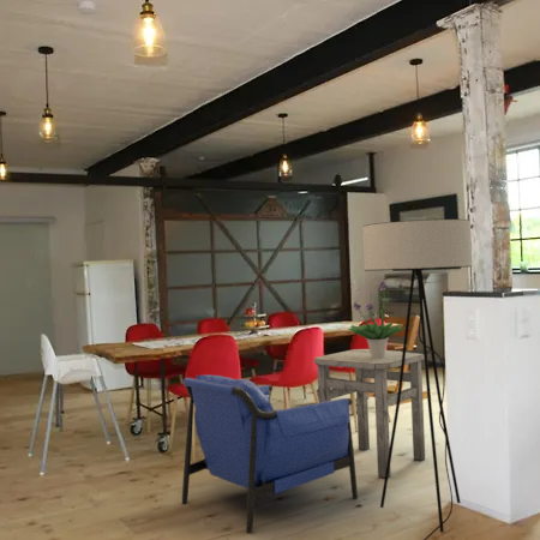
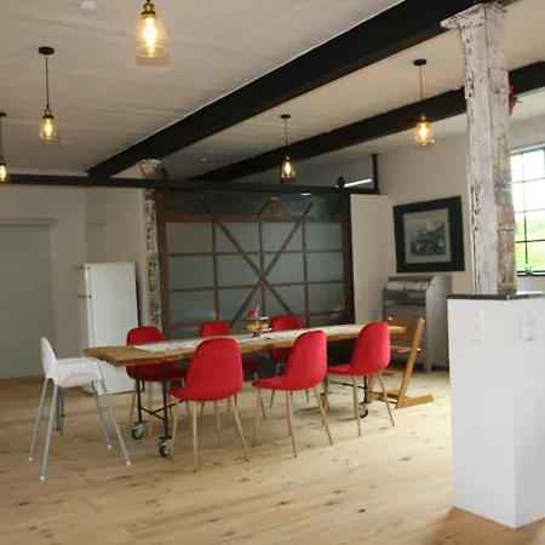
- floor lamp [361,218,473,540]
- armchair [181,373,359,534]
- side table [313,348,426,479]
- potted plant [347,278,406,358]
